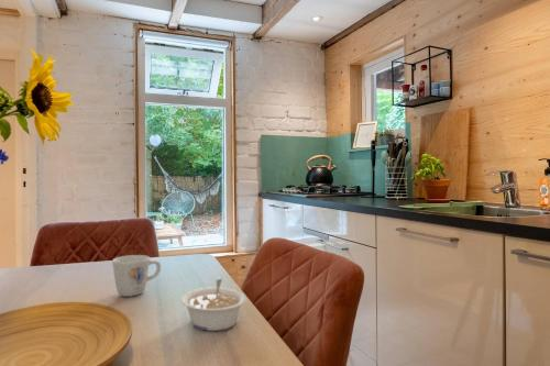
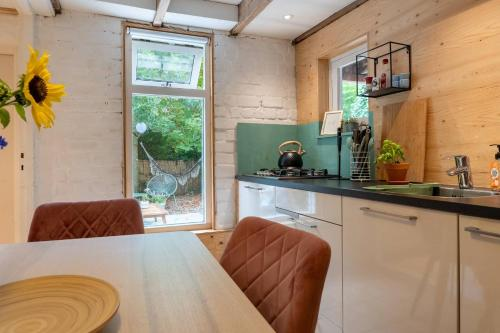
- legume [180,278,248,332]
- mug [111,254,162,298]
